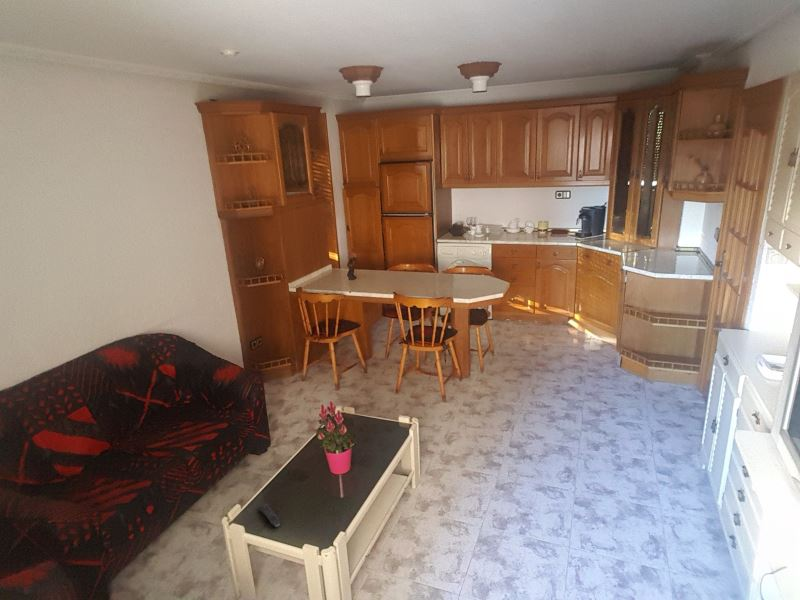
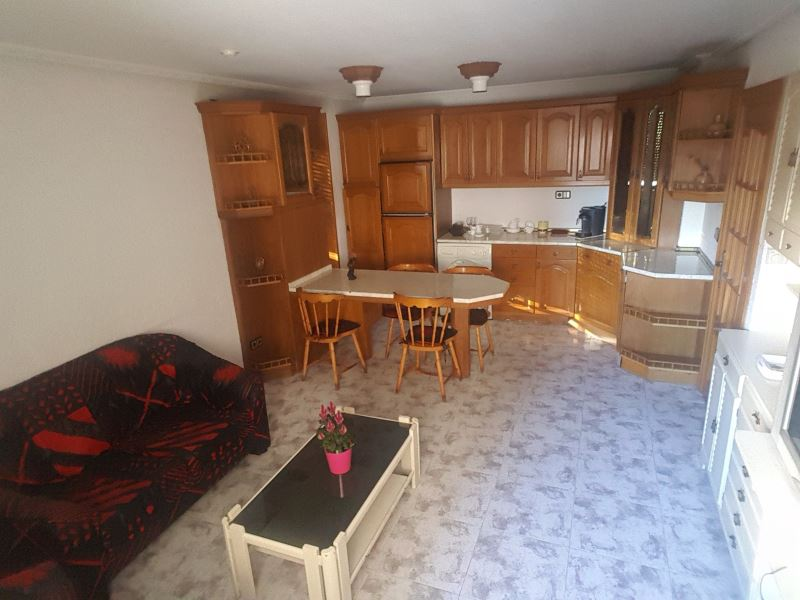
- remote control [258,503,282,528]
